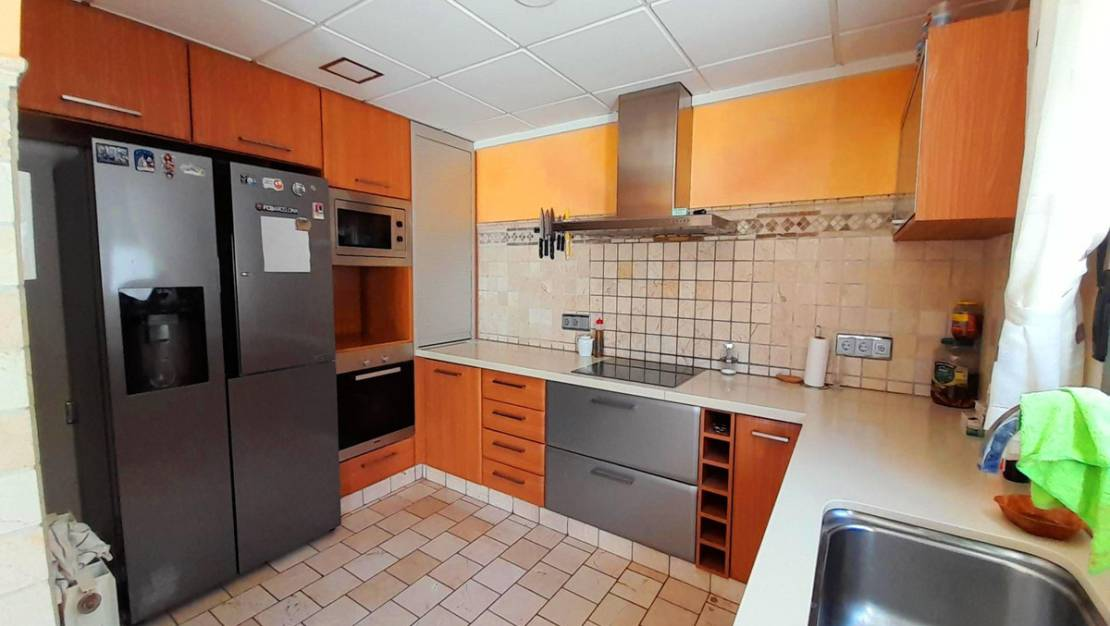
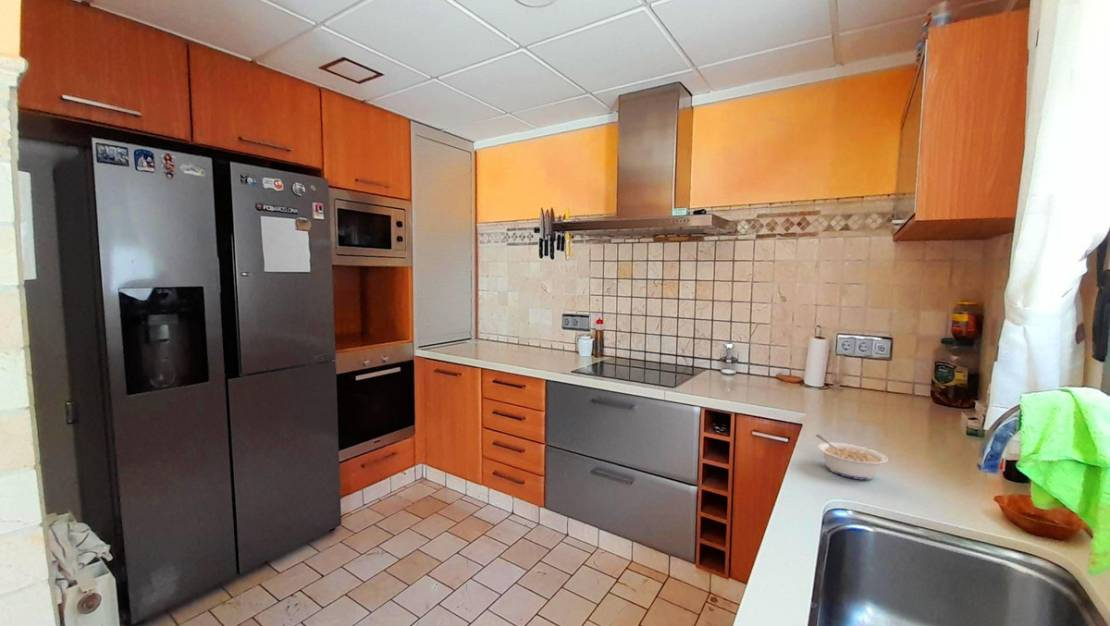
+ legume [815,434,889,481]
